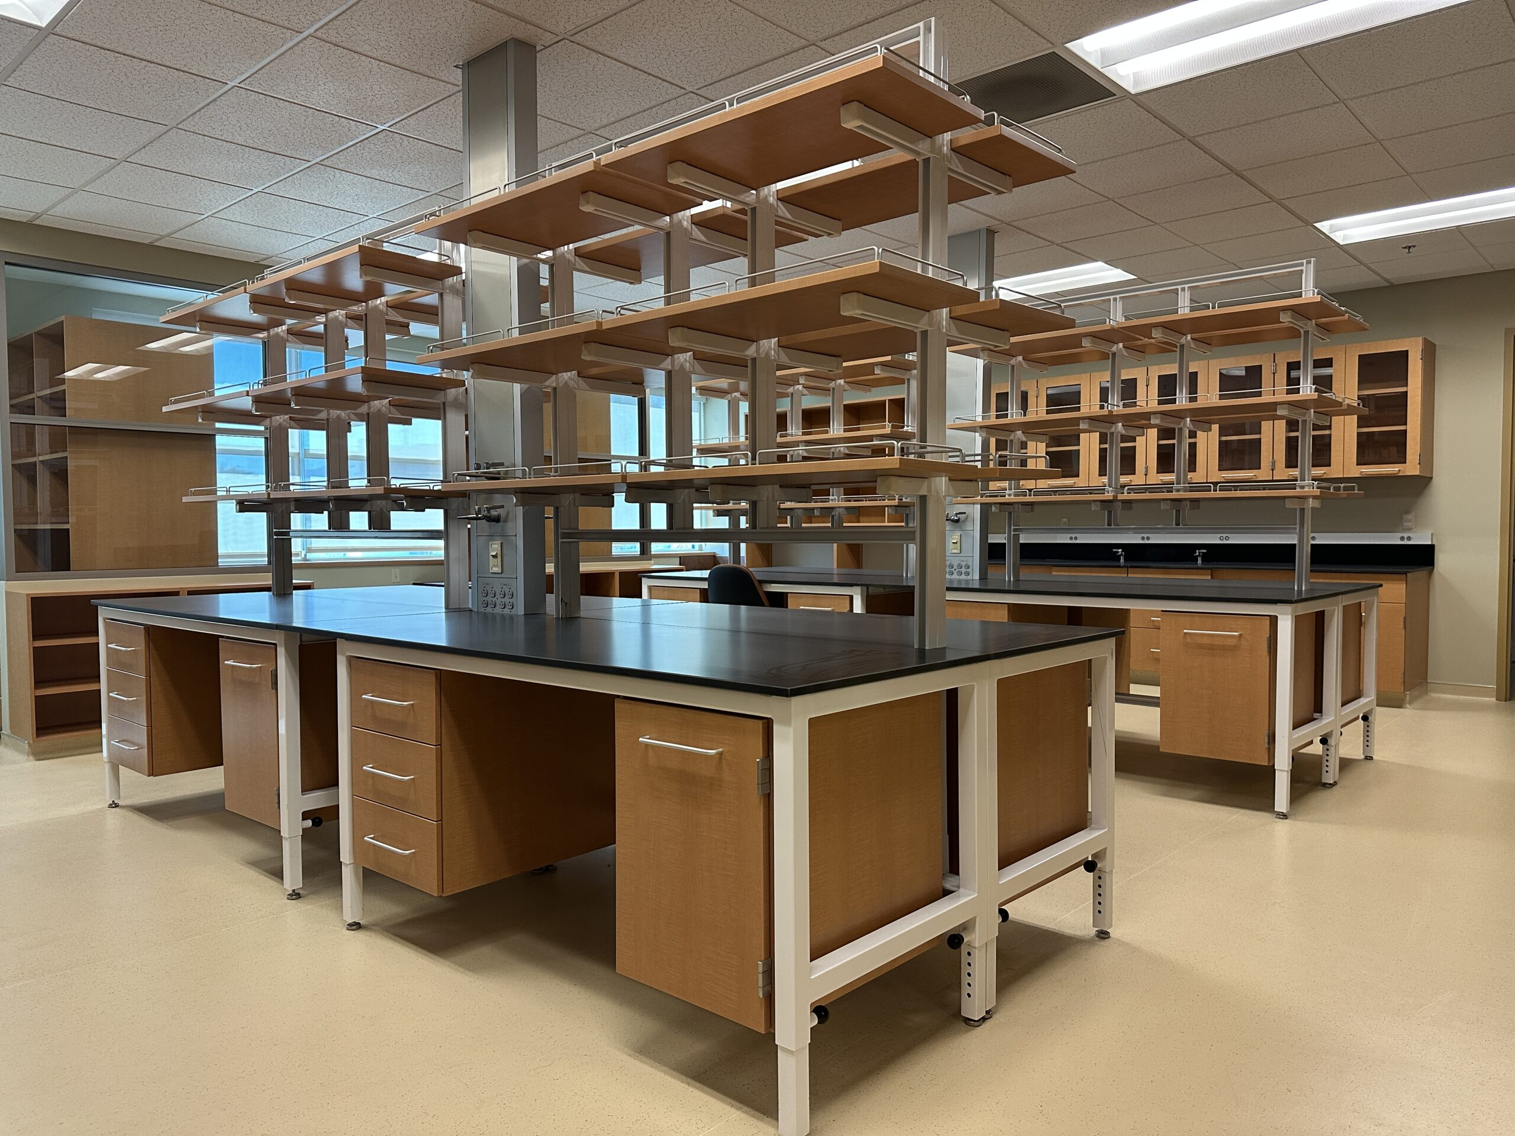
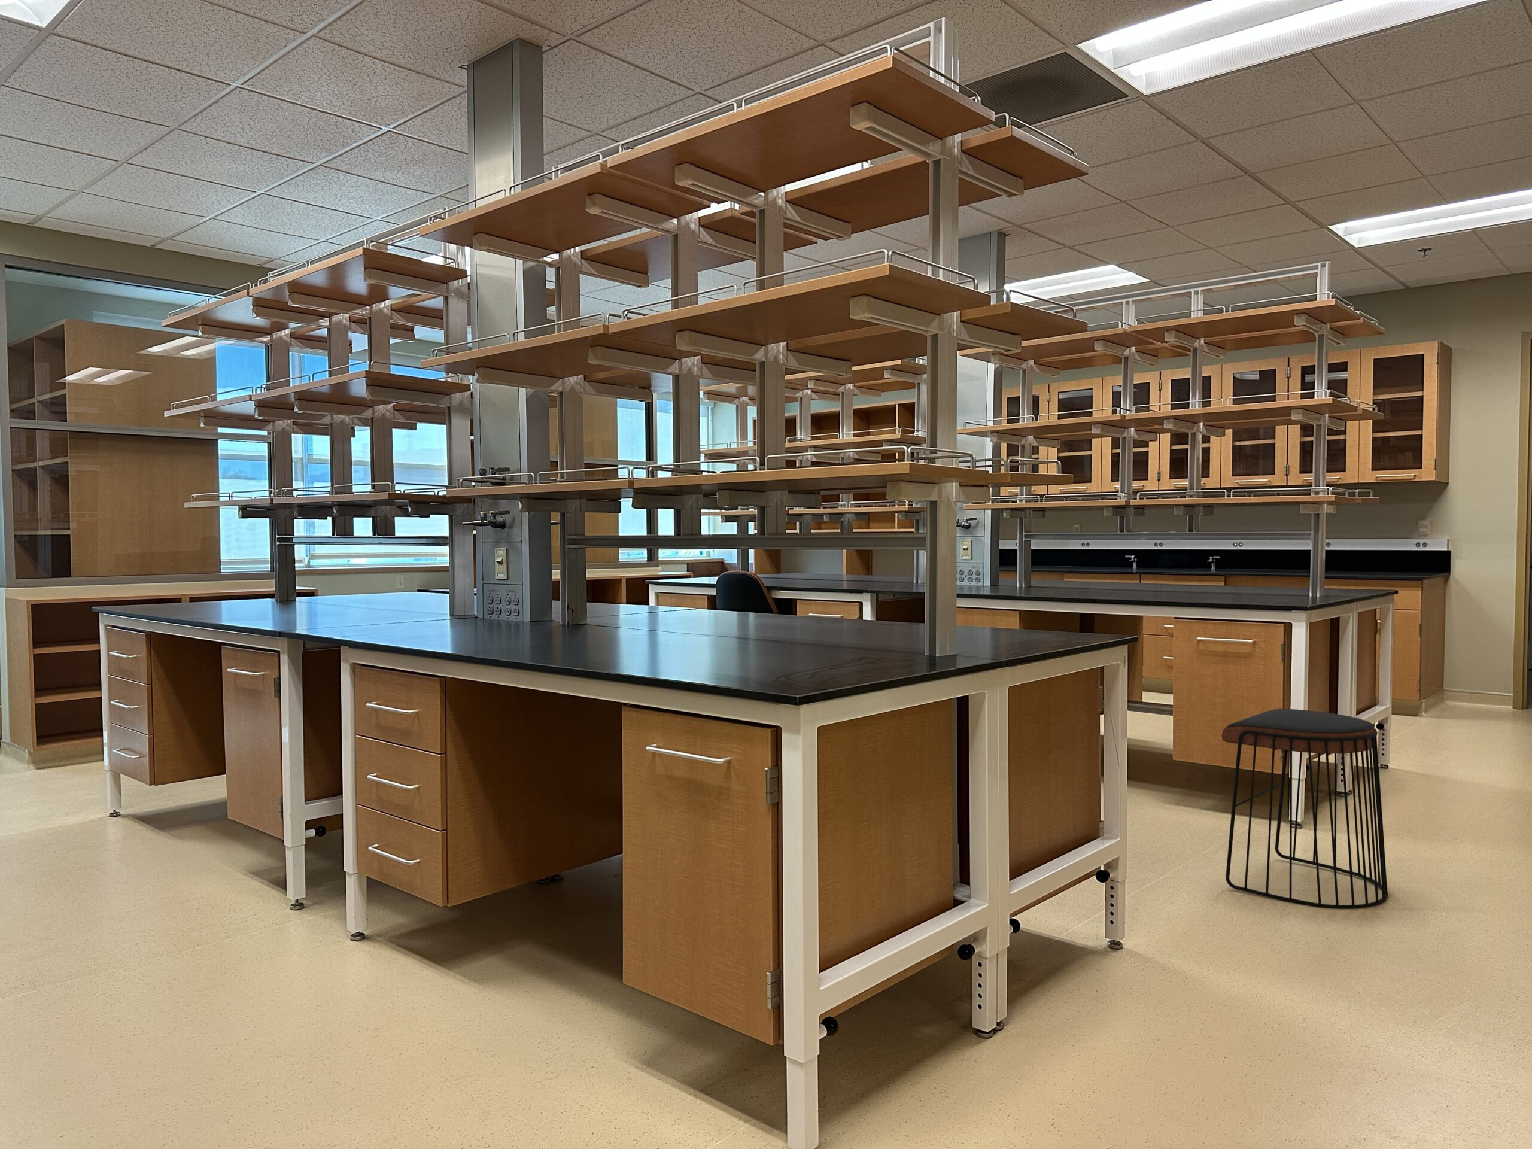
+ stool [1222,708,1388,909]
